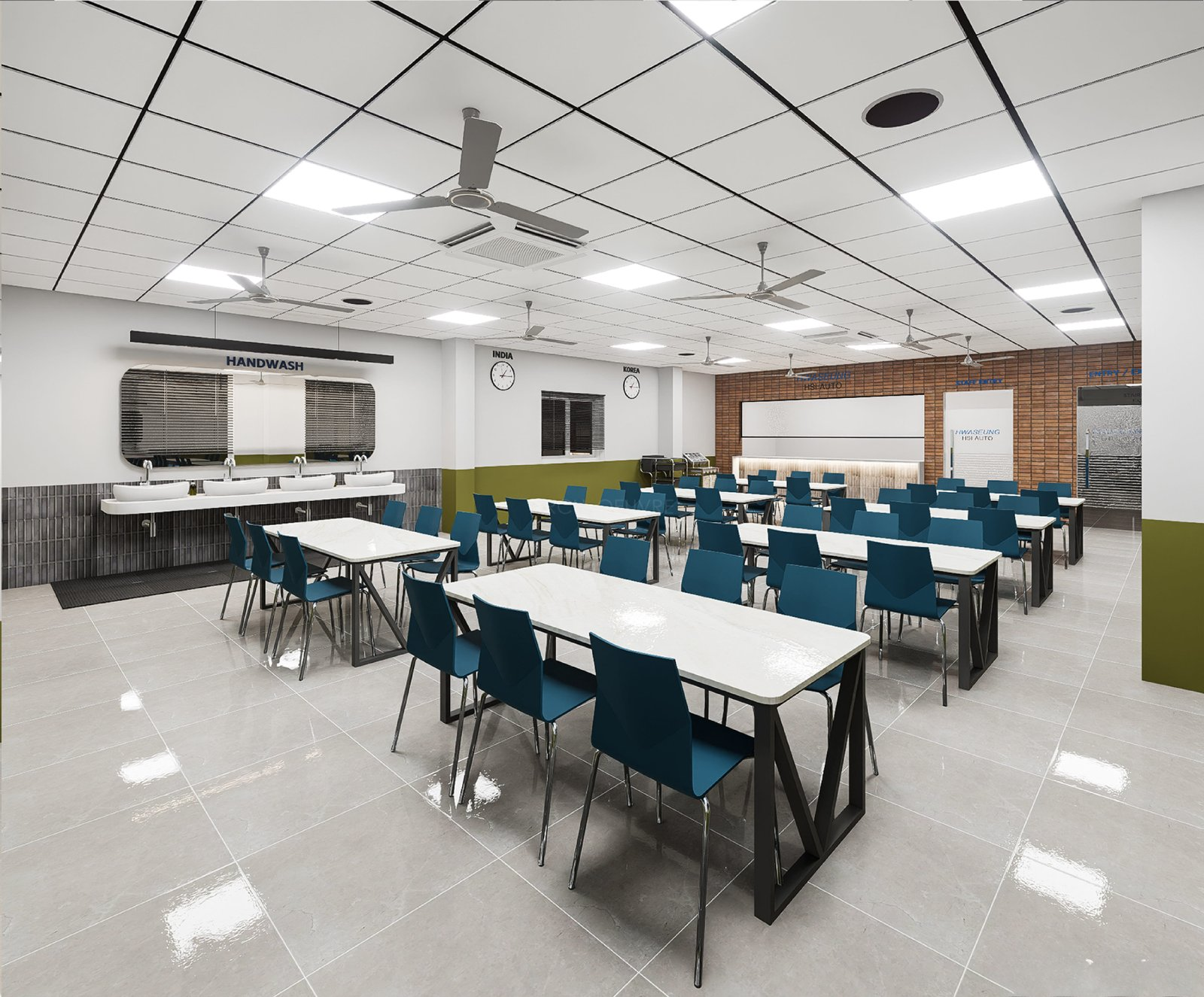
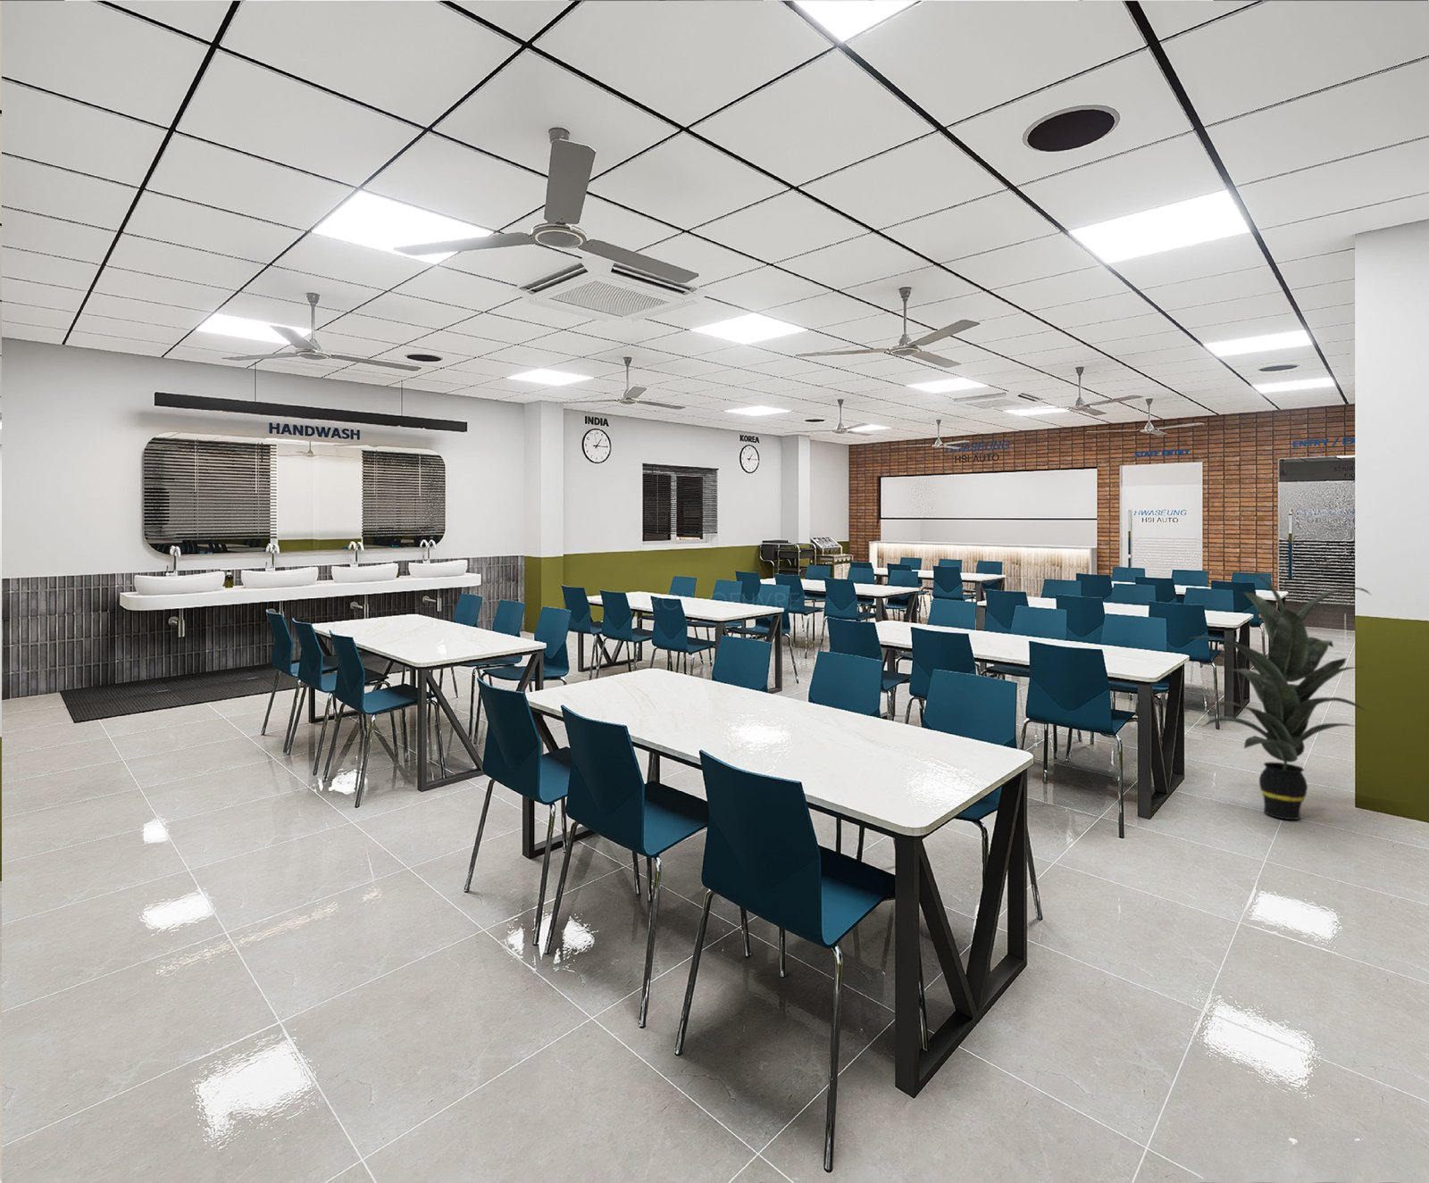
+ indoor plant [1188,572,1372,821]
